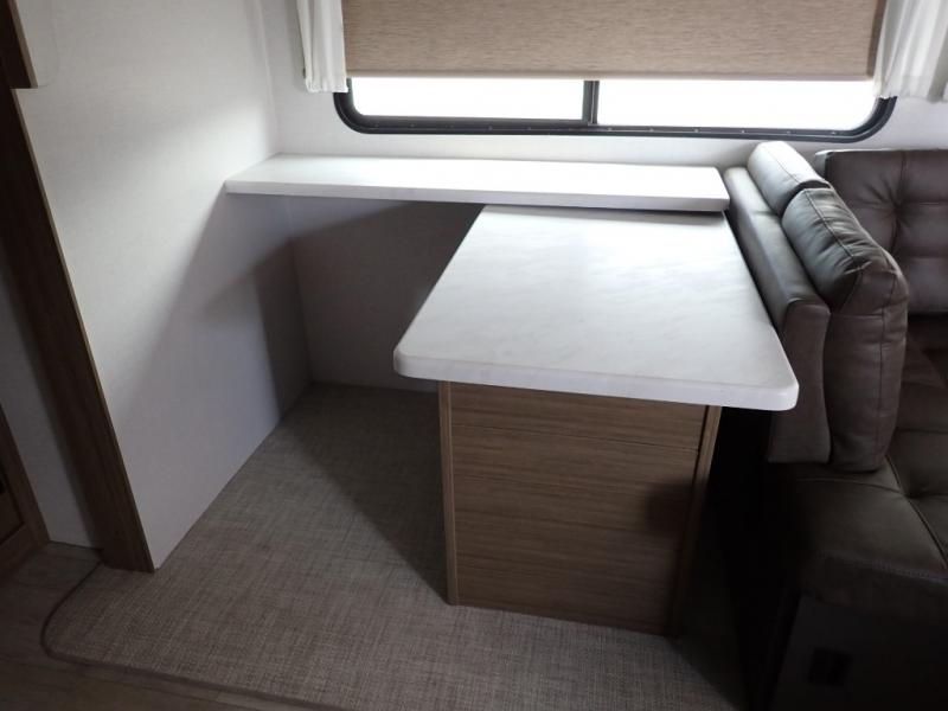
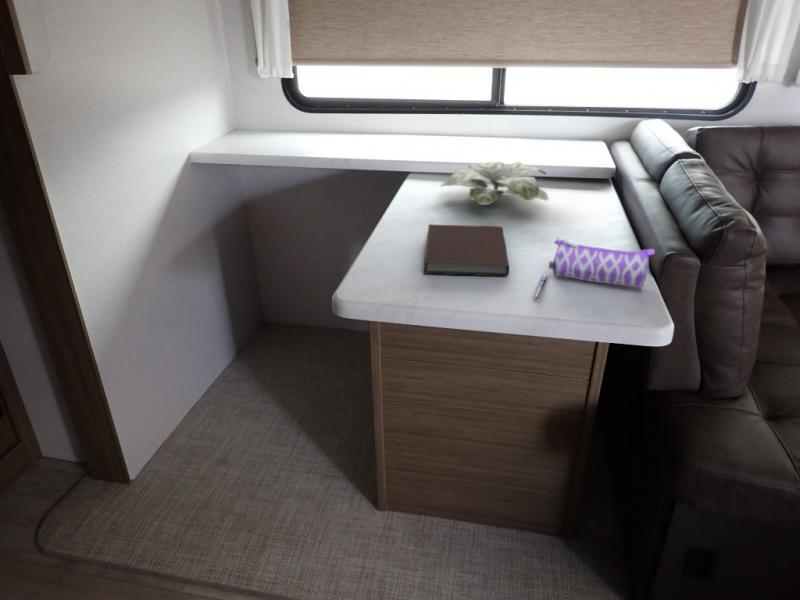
+ pencil case [548,236,656,288]
+ plant [439,161,550,206]
+ pen [531,273,550,301]
+ notebook [423,223,510,277]
